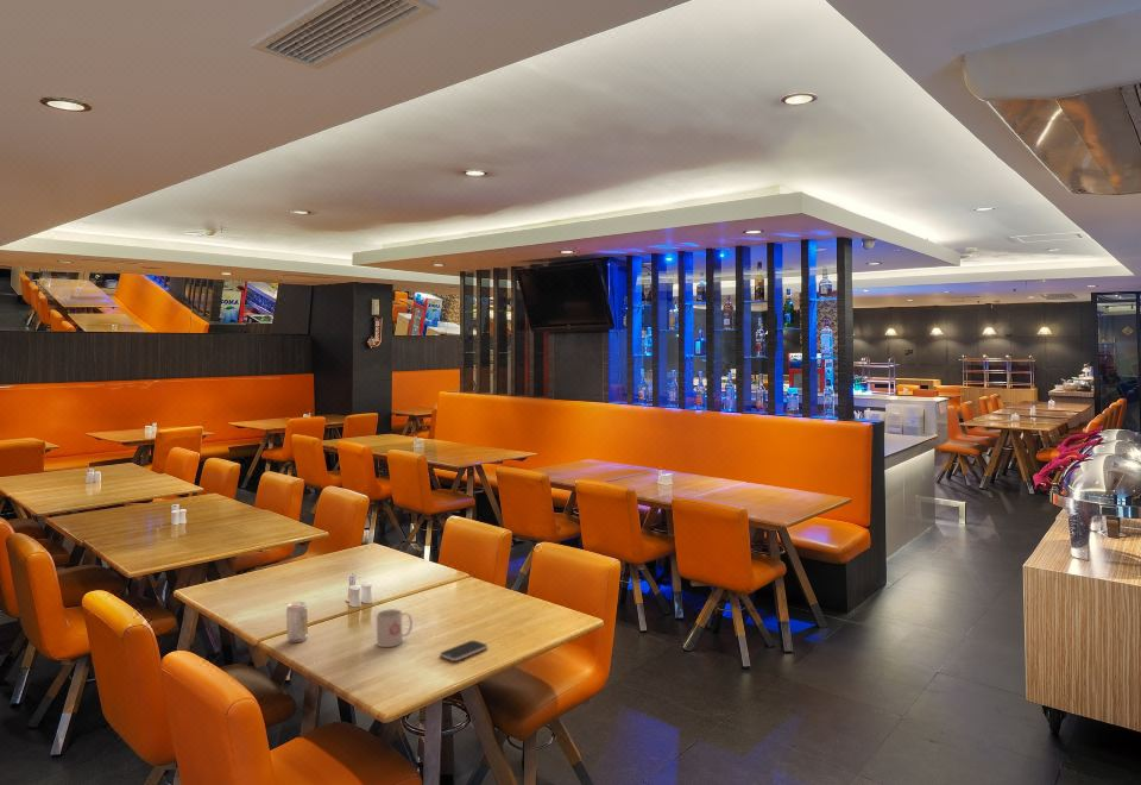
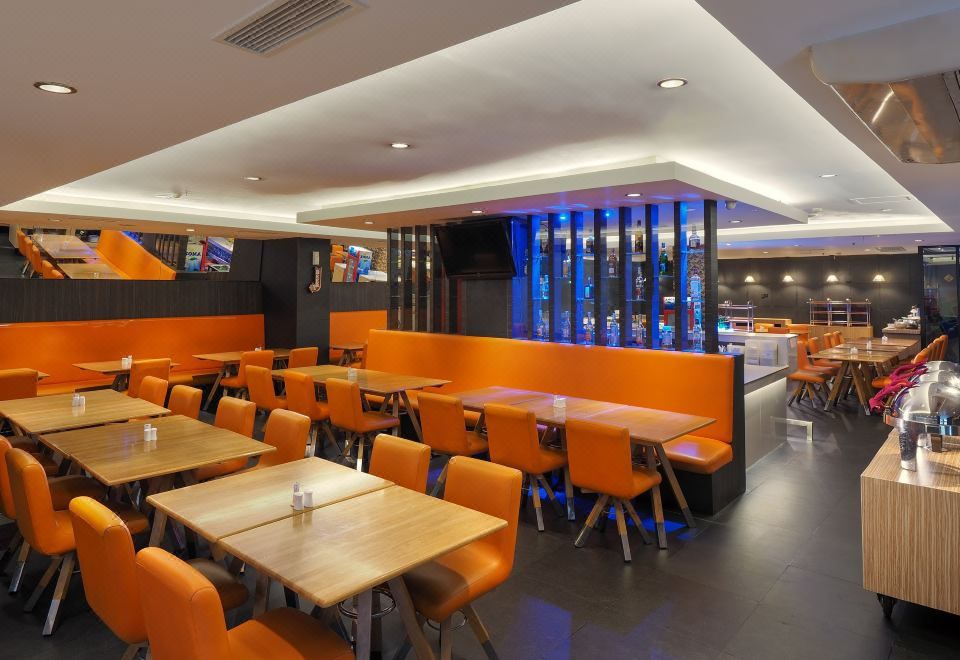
- smartphone [439,640,488,662]
- mug [376,608,414,648]
- beverage can [285,601,309,643]
